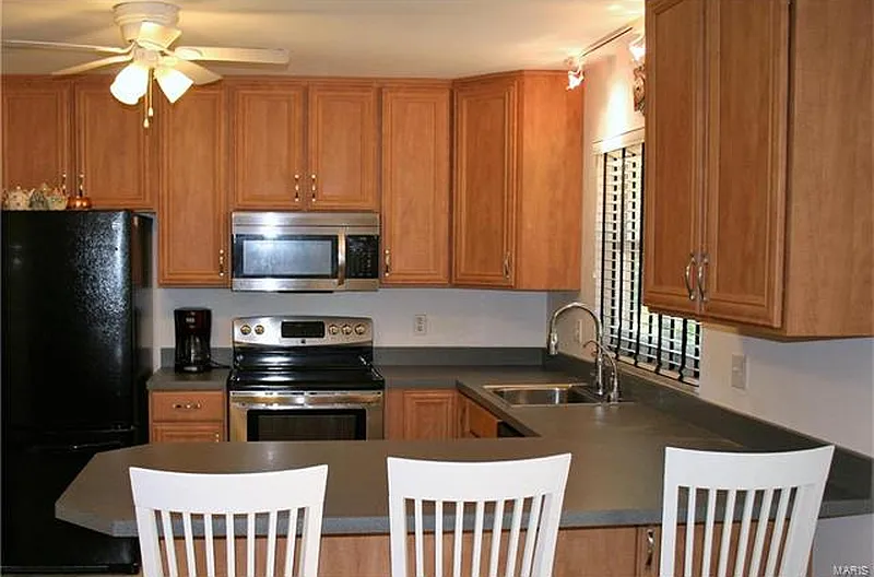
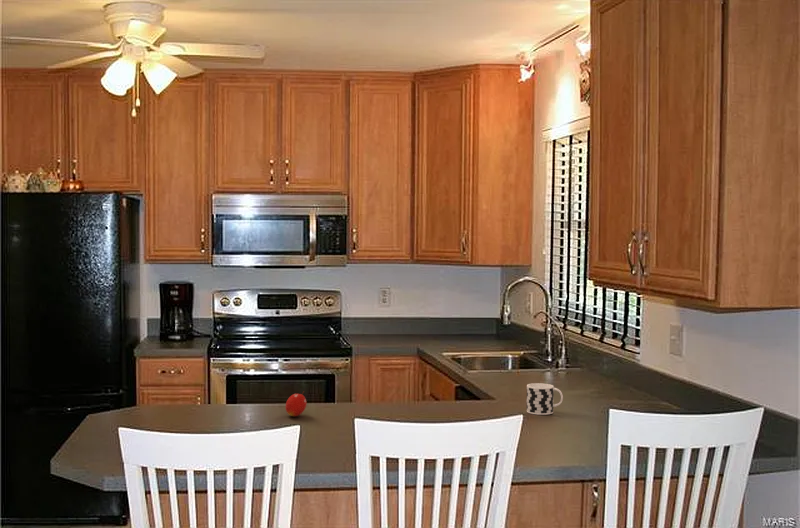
+ fruit [285,390,308,417]
+ cup [526,382,564,416]
